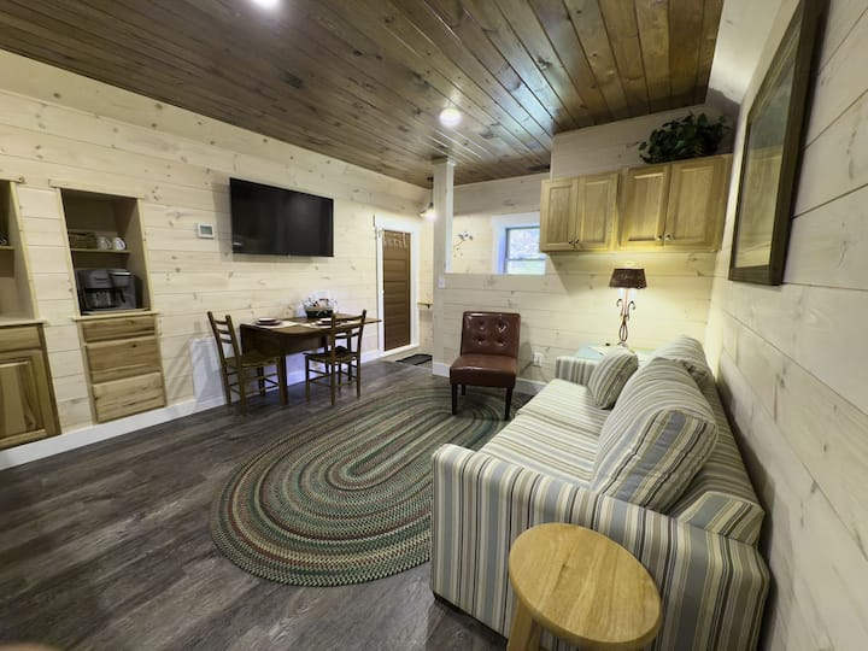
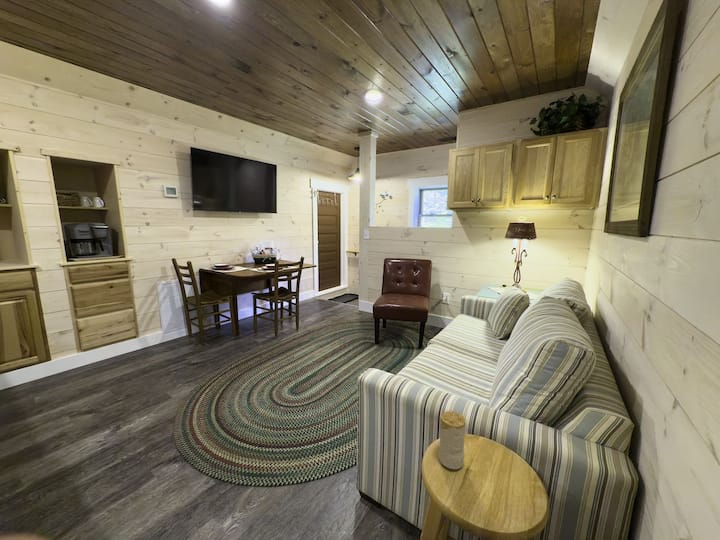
+ candle [438,410,467,470]
